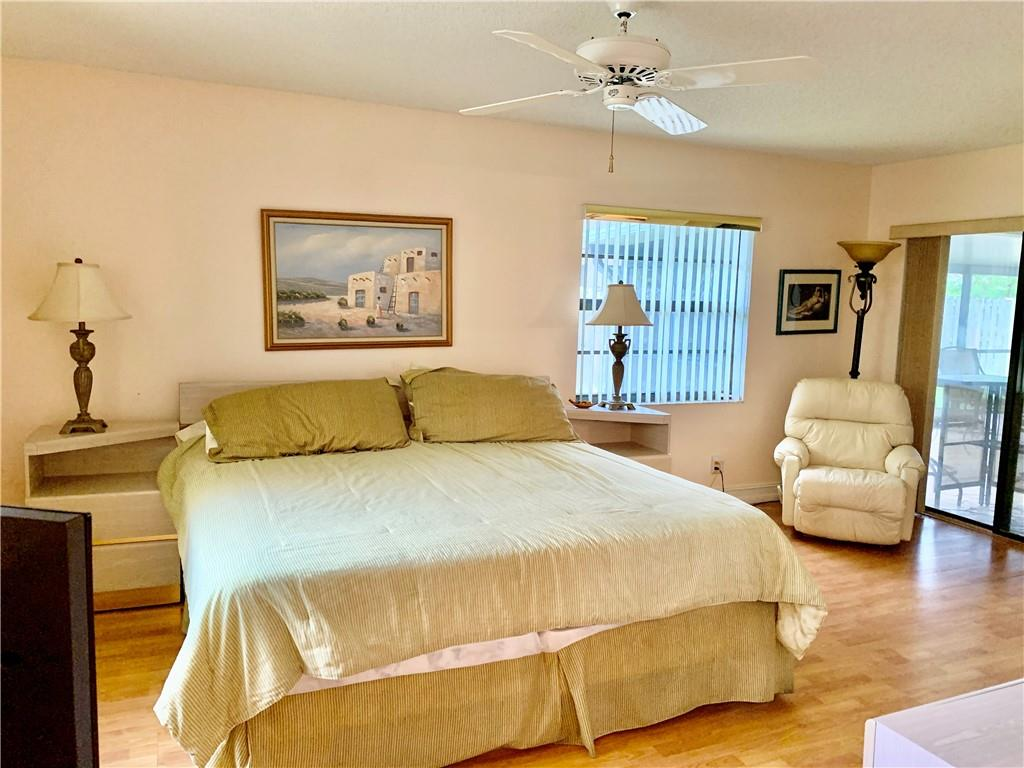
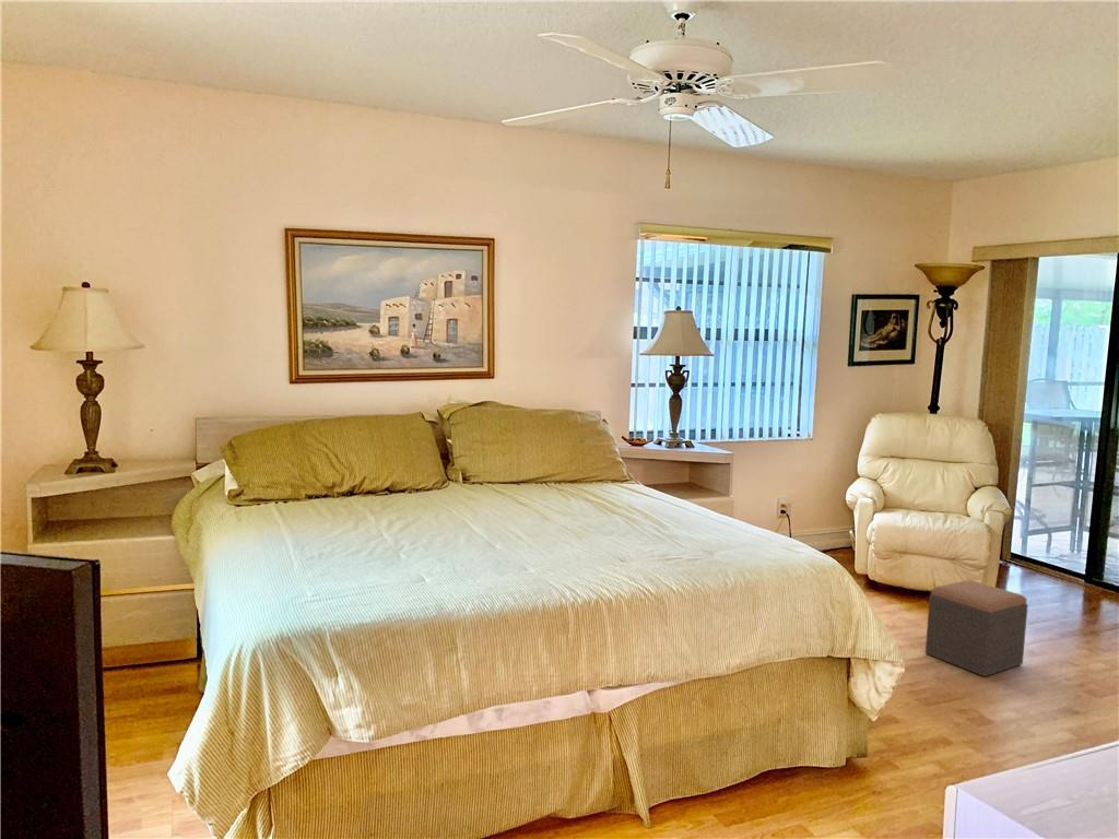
+ footstool [924,579,1029,677]
